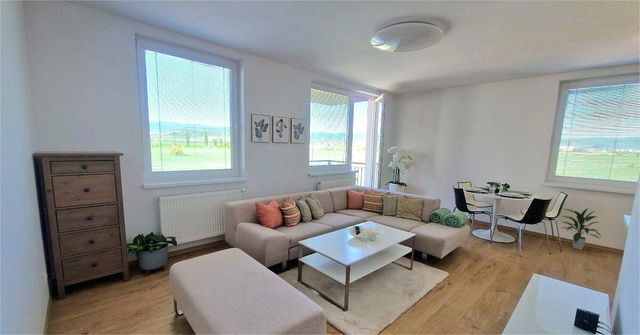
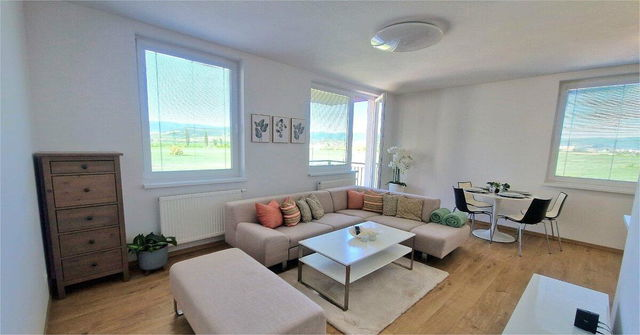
- indoor plant [562,207,602,251]
